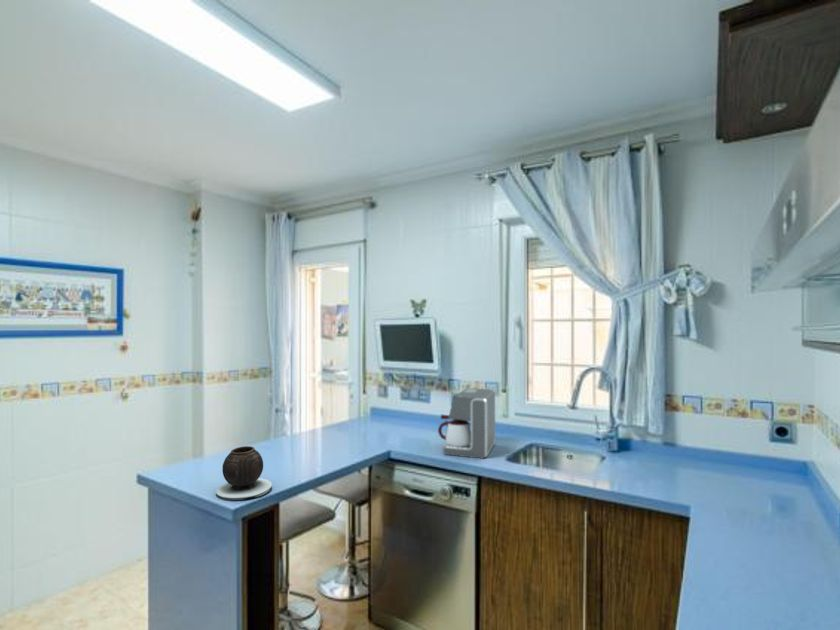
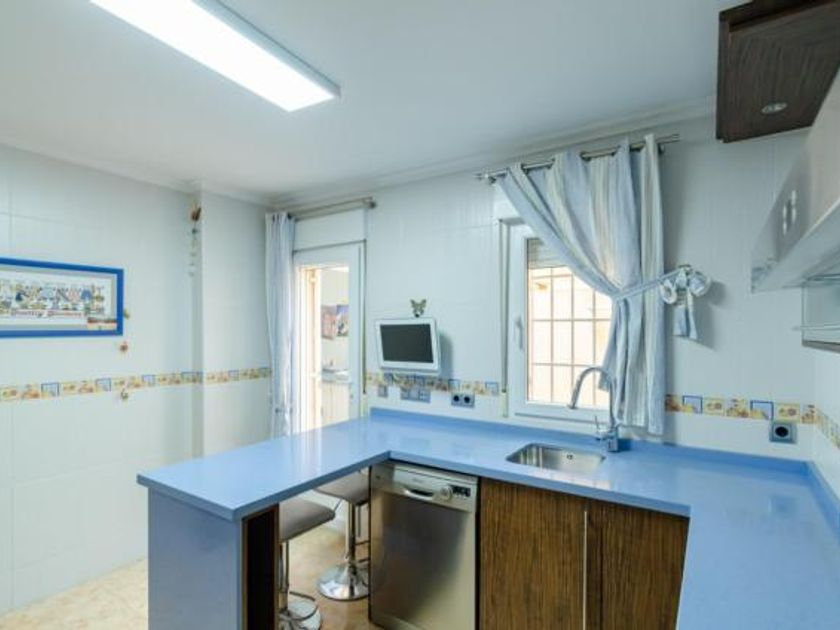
- coffee maker [437,387,496,459]
- vase [215,445,273,501]
